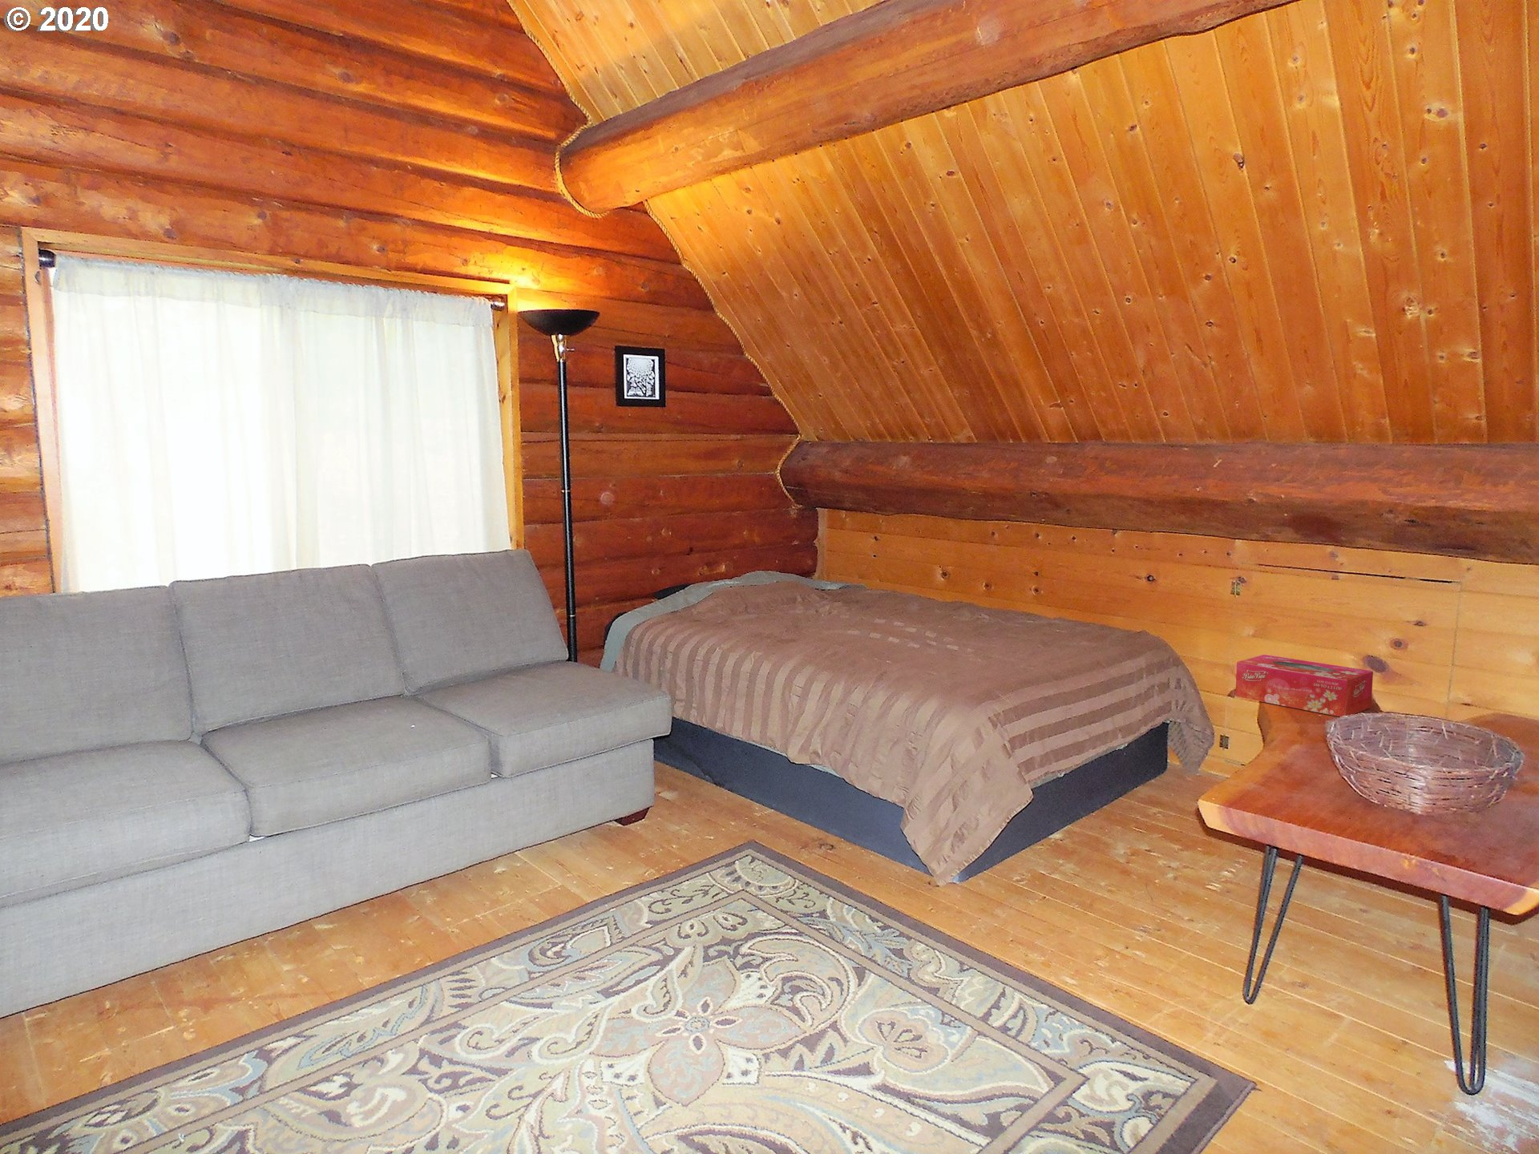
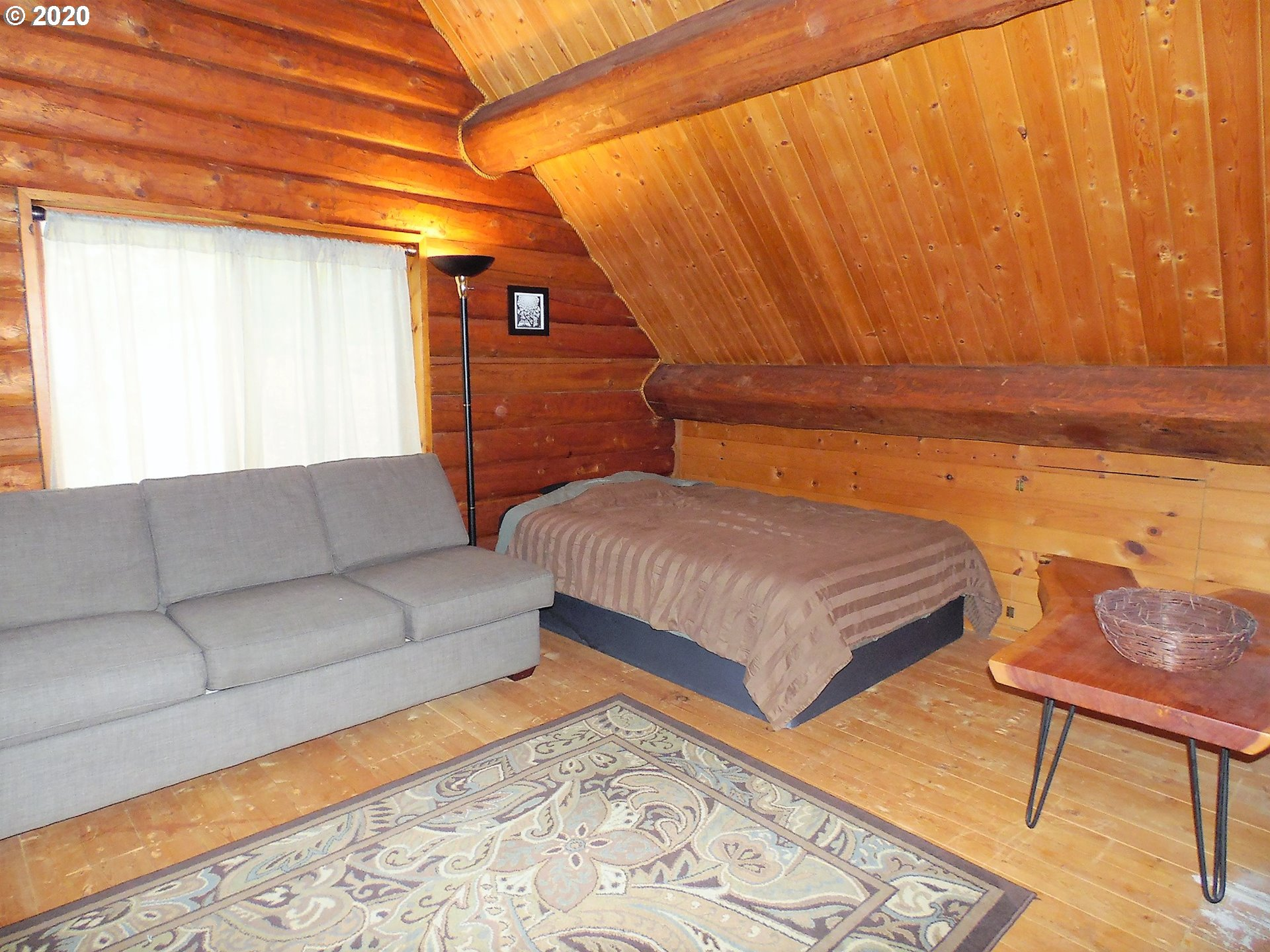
- tissue box [1235,653,1374,718]
